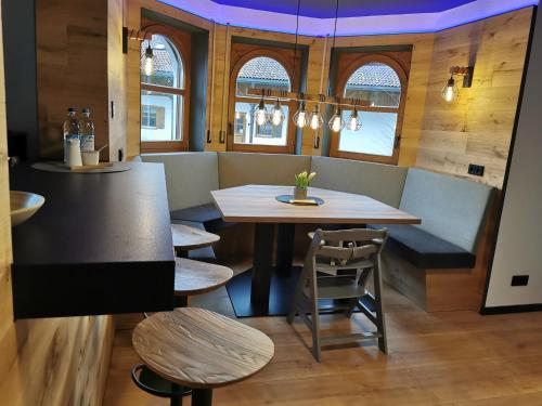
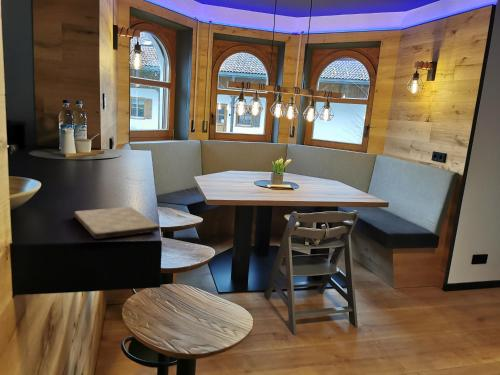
+ cutting board [73,206,161,240]
